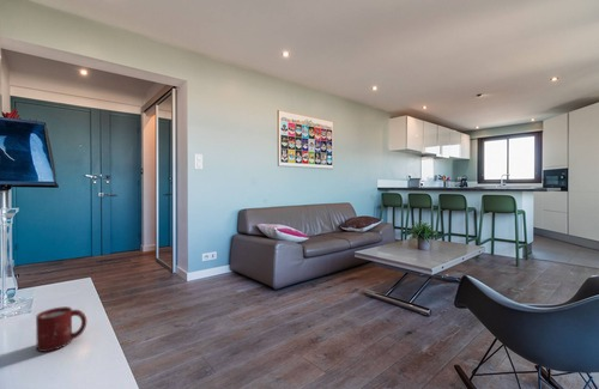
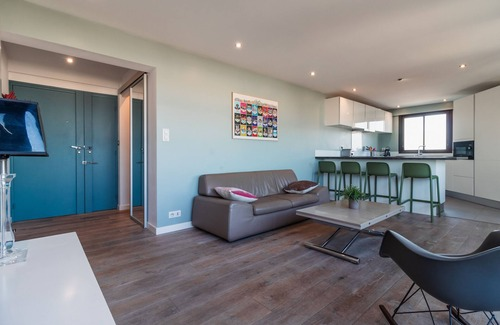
- cup [35,305,87,353]
